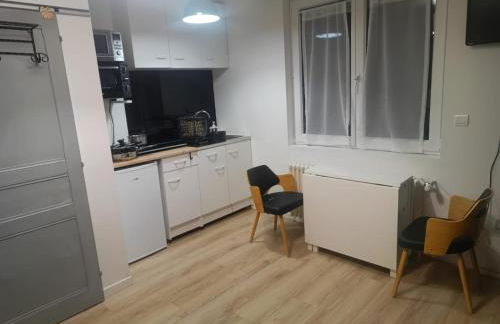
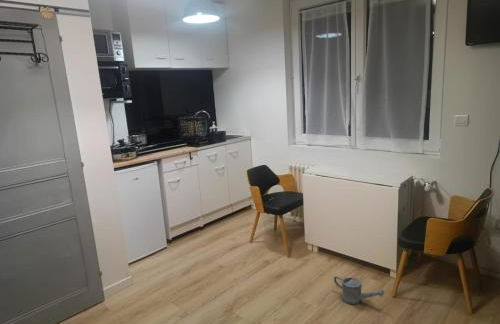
+ watering can [333,275,385,305]
